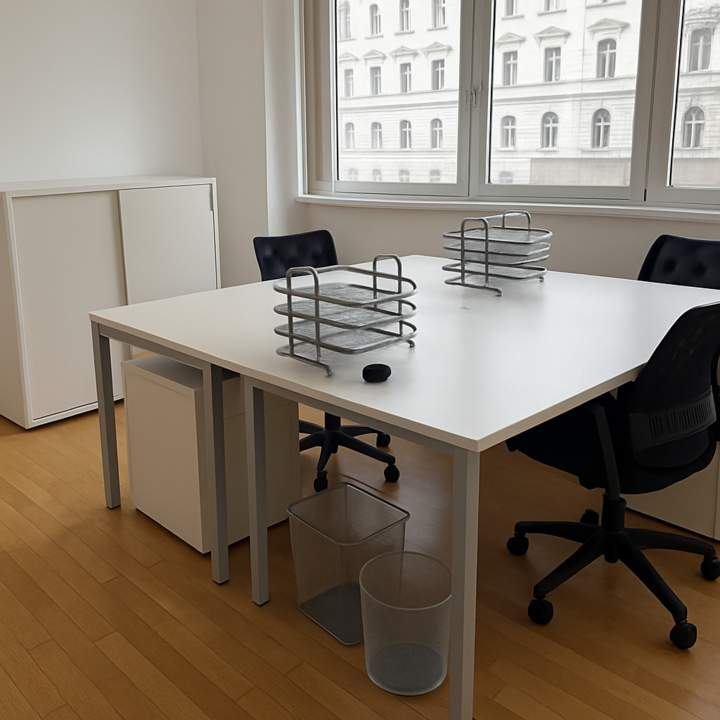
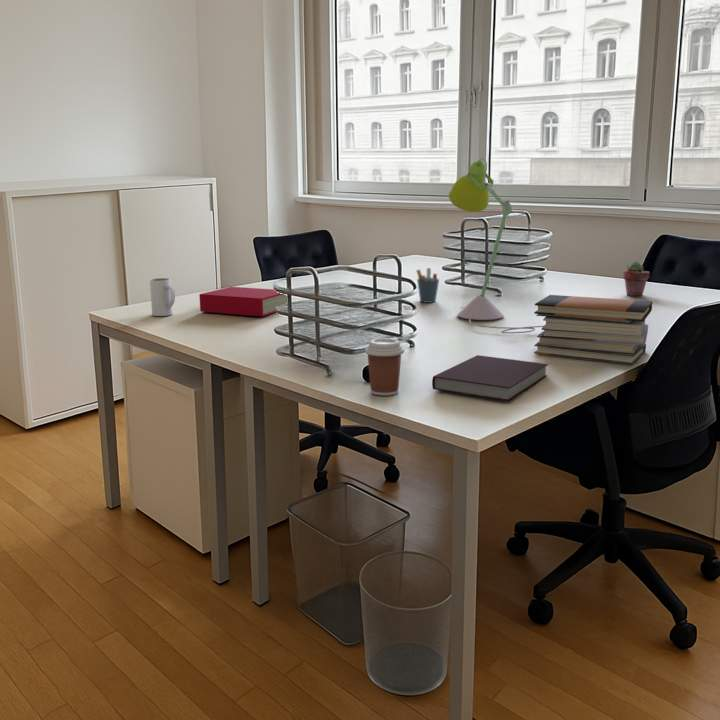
+ potted succulent [622,260,651,297]
+ pen holder [415,267,440,304]
+ book stack [533,294,653,365]
+ notebook [431,354,549,402]
+ desk lamp [448,157,544,334]
+ book [198,286,287,317]
+ coffee cup [364,337,405,397]
+ mug [149,277,176,317]
